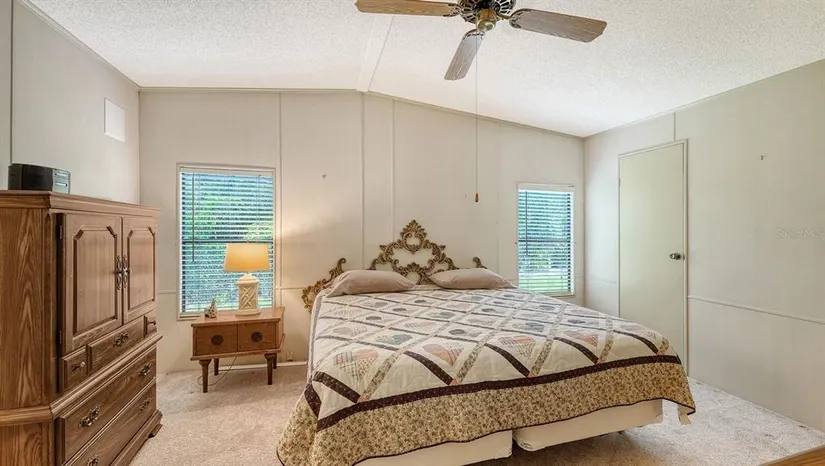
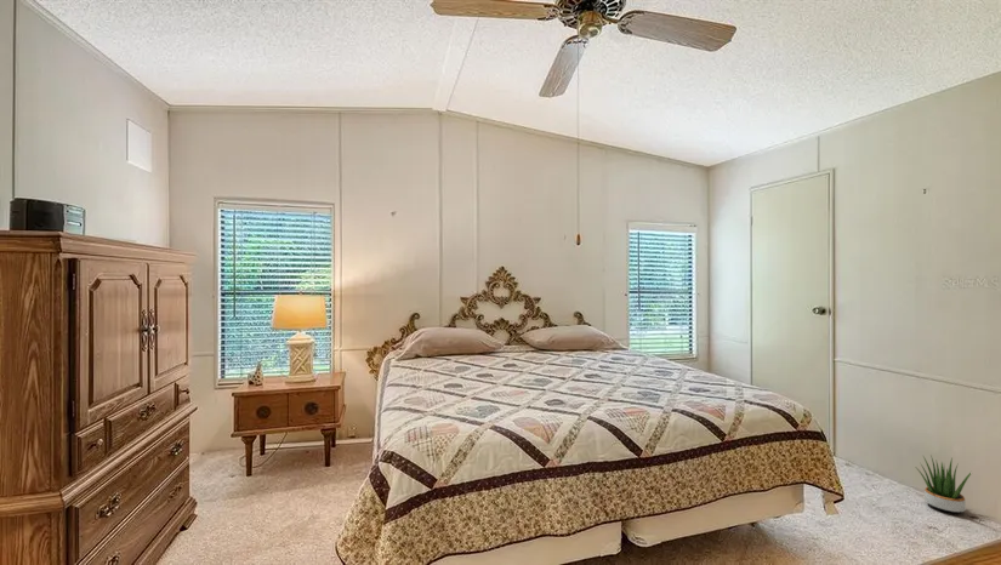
+ potted plant [916,453,972,514]
